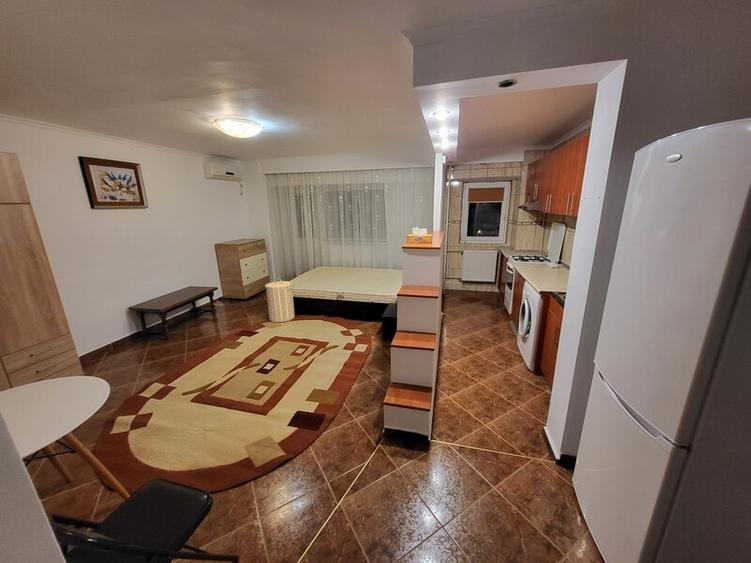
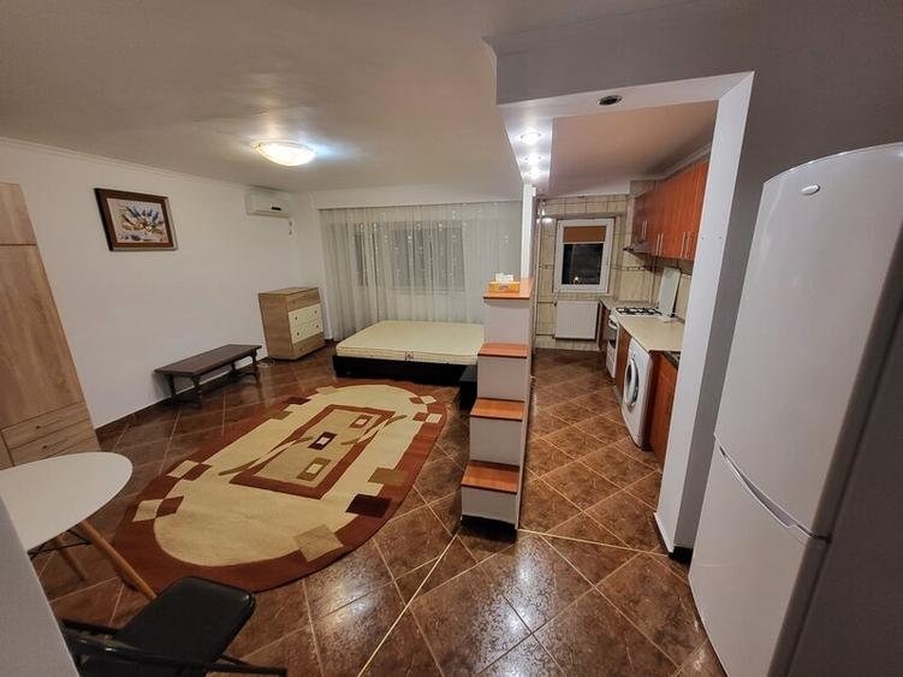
- laundry hamper [264,277,296,323]
